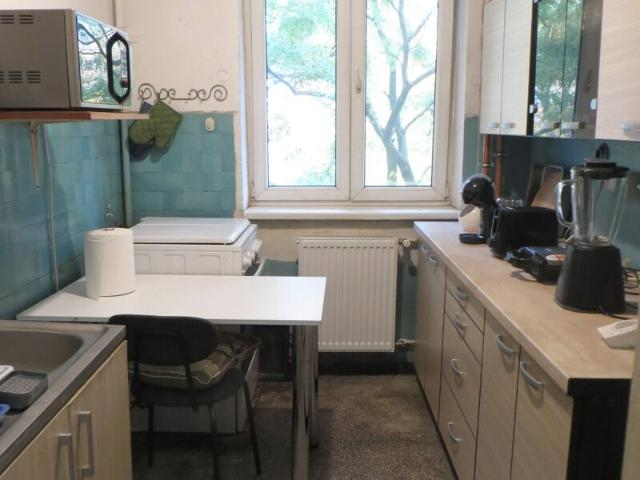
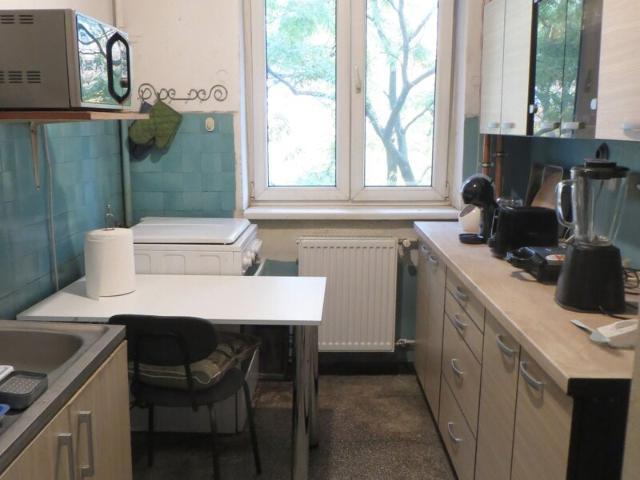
+ spoon [570,319,612,344]
